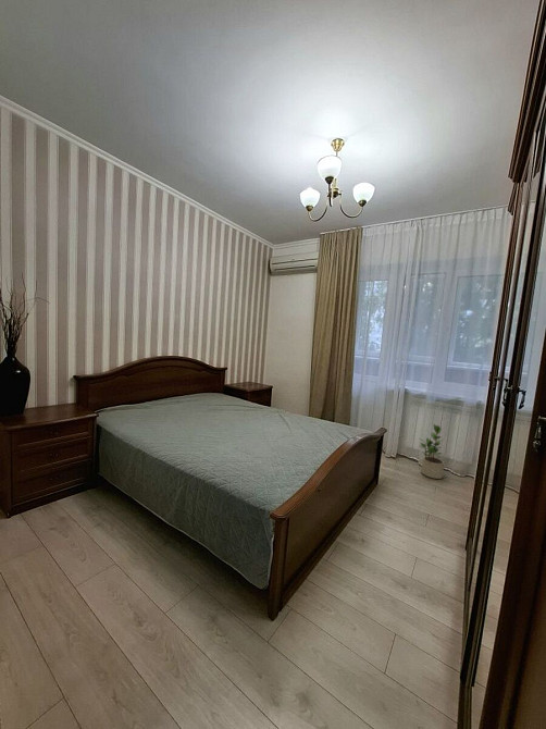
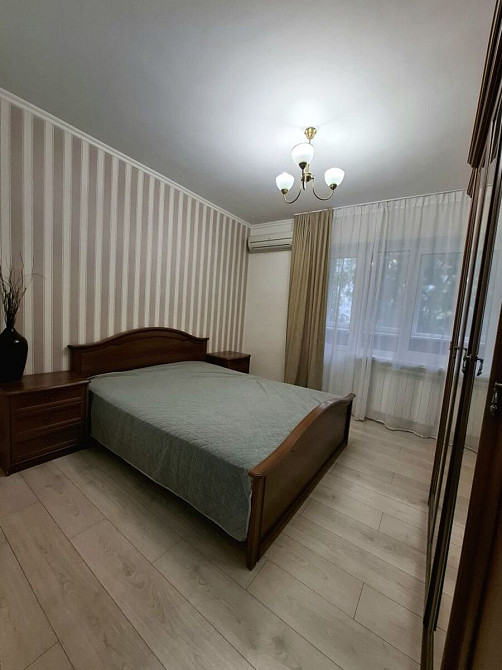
- potted plant [419,423,445,480]
